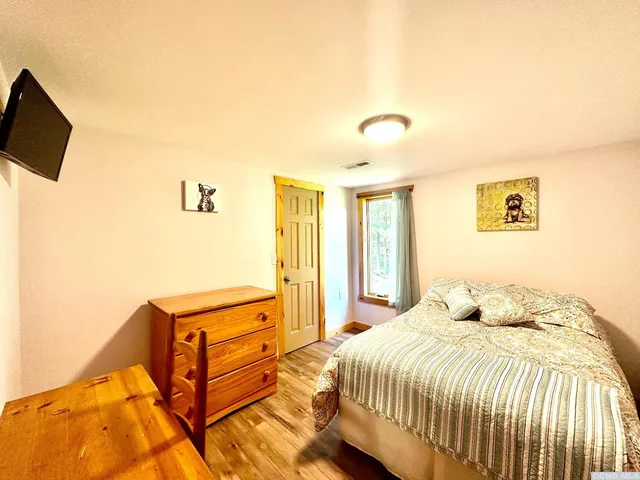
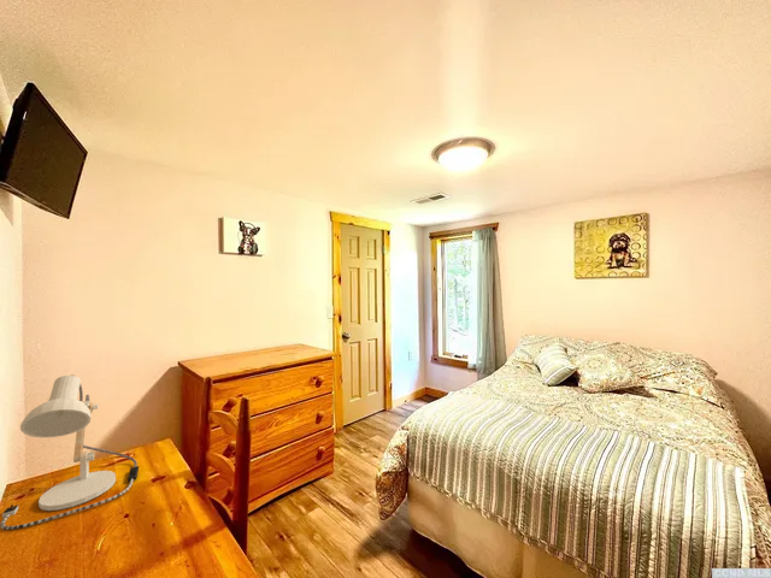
+ desk lamp [0,373,140,531]
